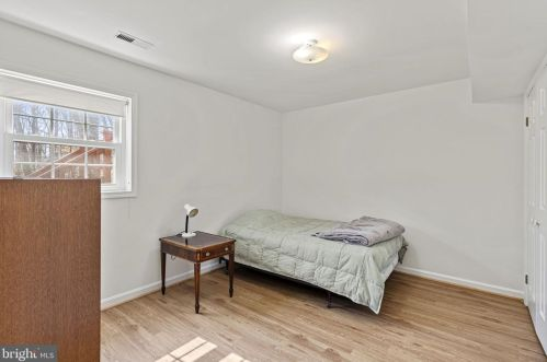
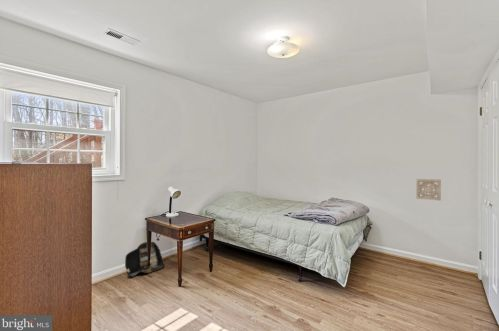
+ wall ornament [415,178,442,201]
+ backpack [124,237,165,278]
